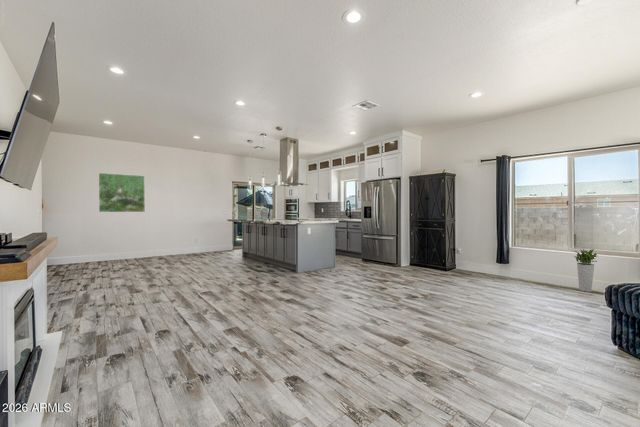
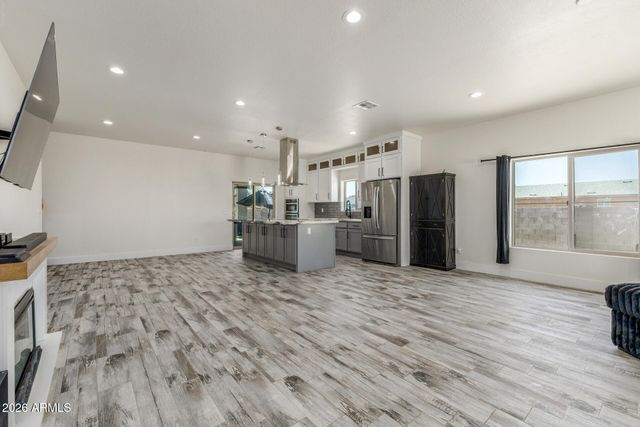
- planter [570,248,599,293]
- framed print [98,172,146,213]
